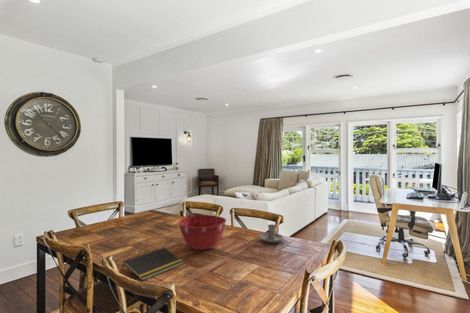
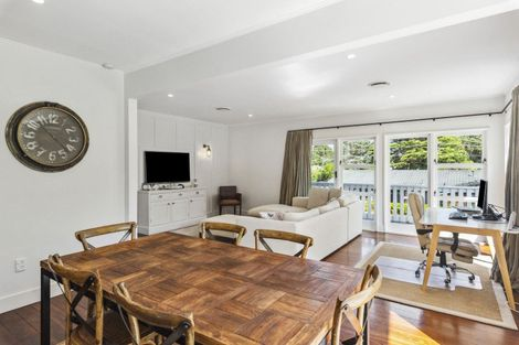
- notepad [121,247,185,282]
- candle holder [259,224,284,244]
- mixing bowl [177,214,227,251]
